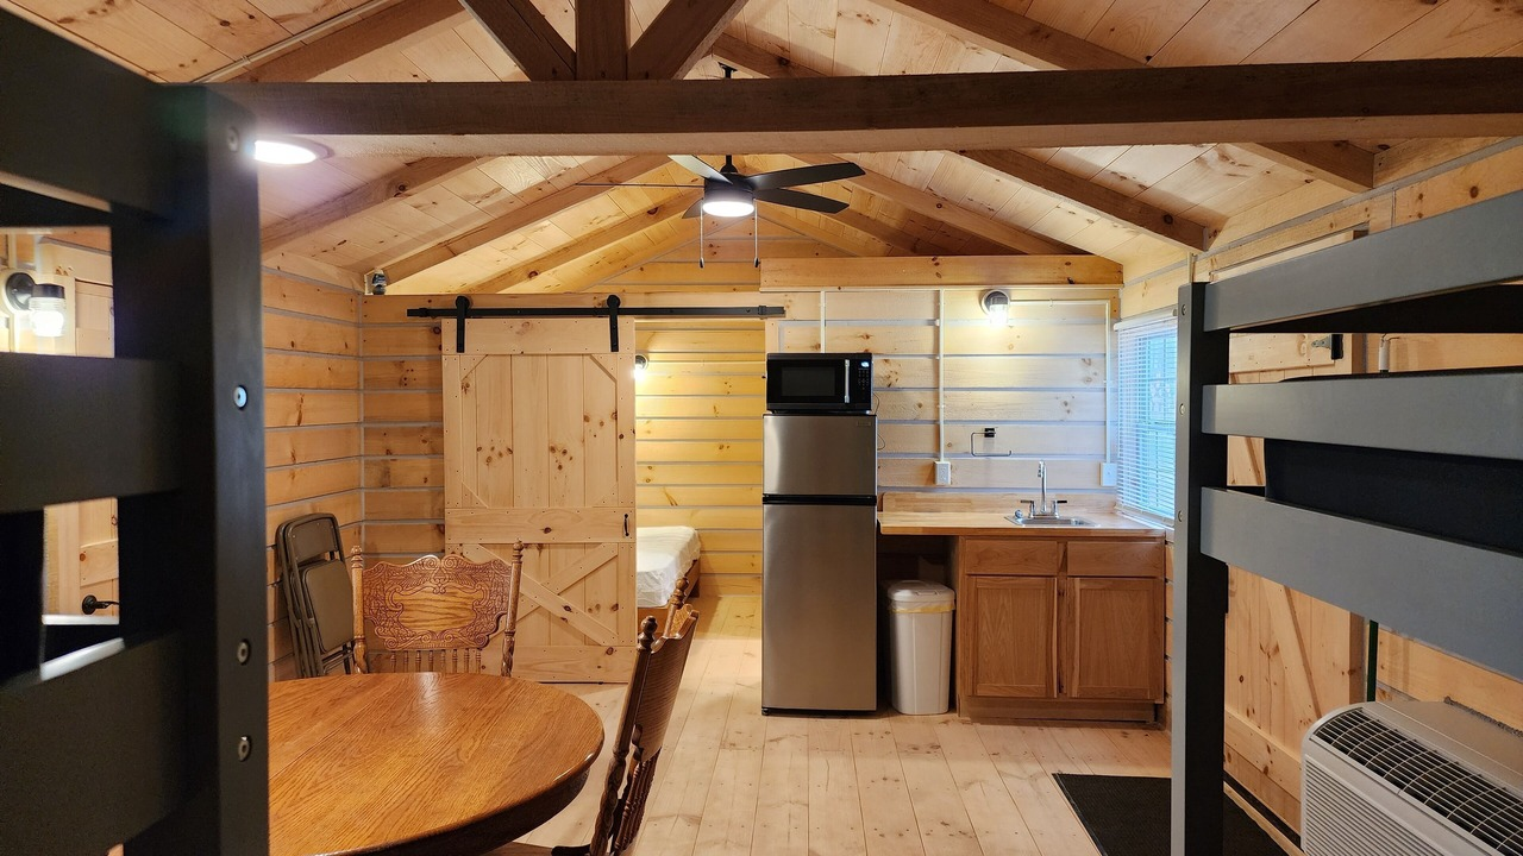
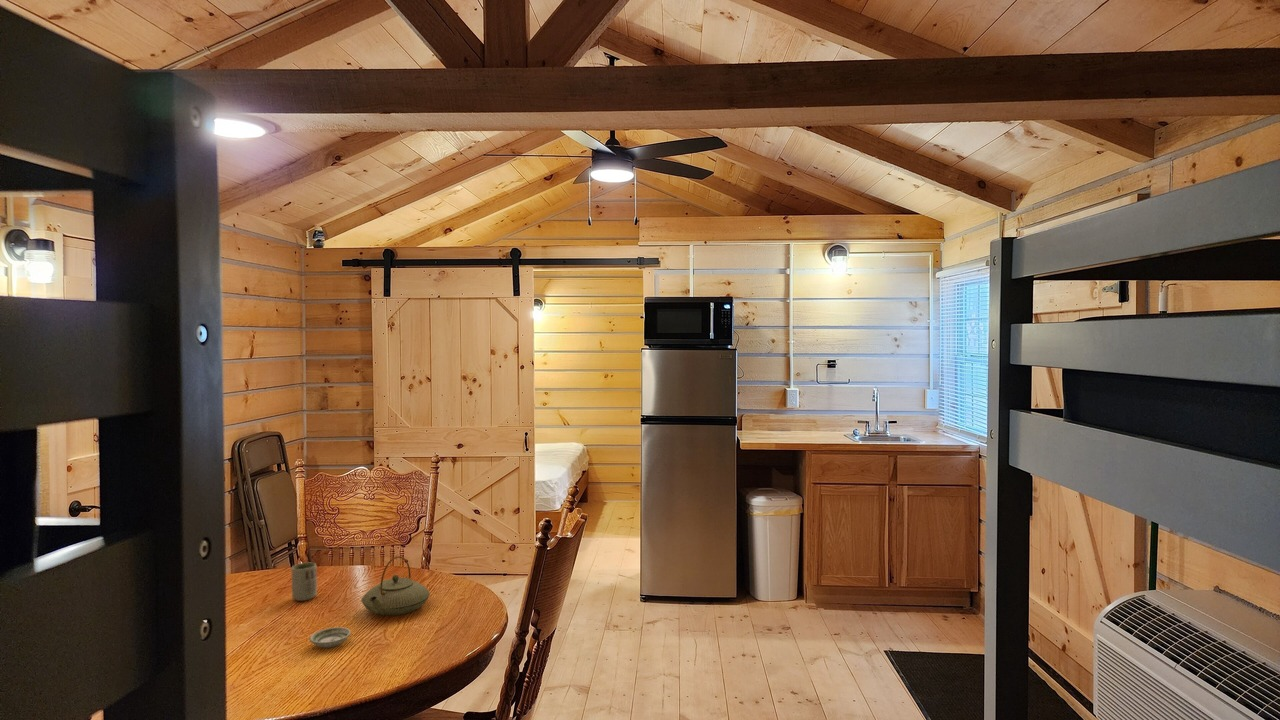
+ cup [291,562,318,602]
+ teapot [360,555,431,616]
+ saucer [309,626,352,649]
